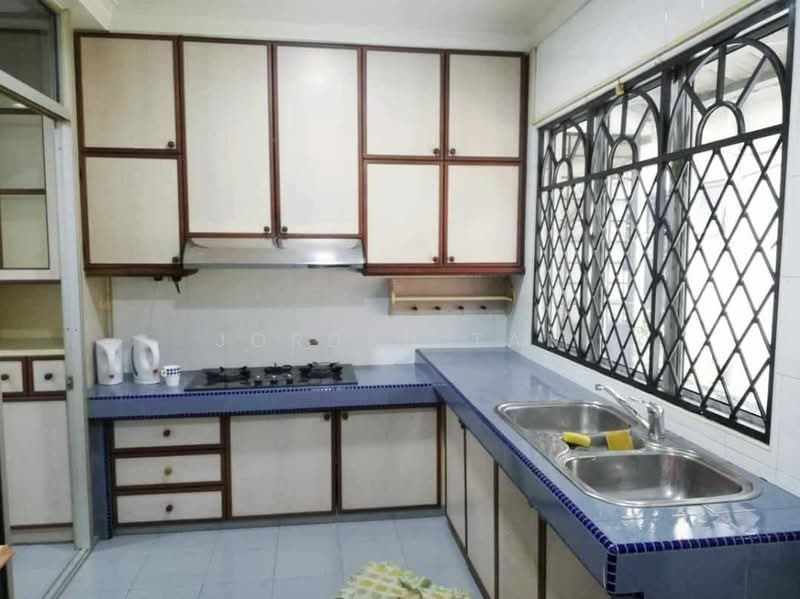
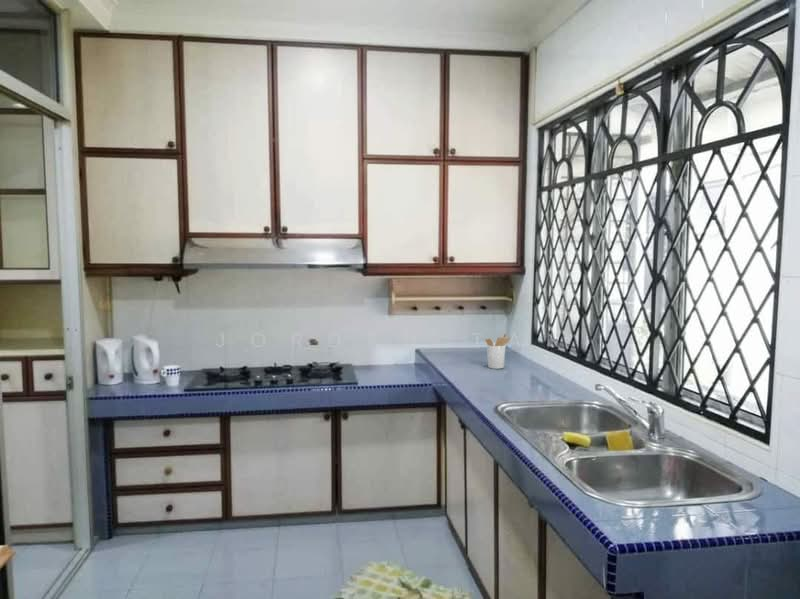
+ utensil holder [484,332,512,370]
